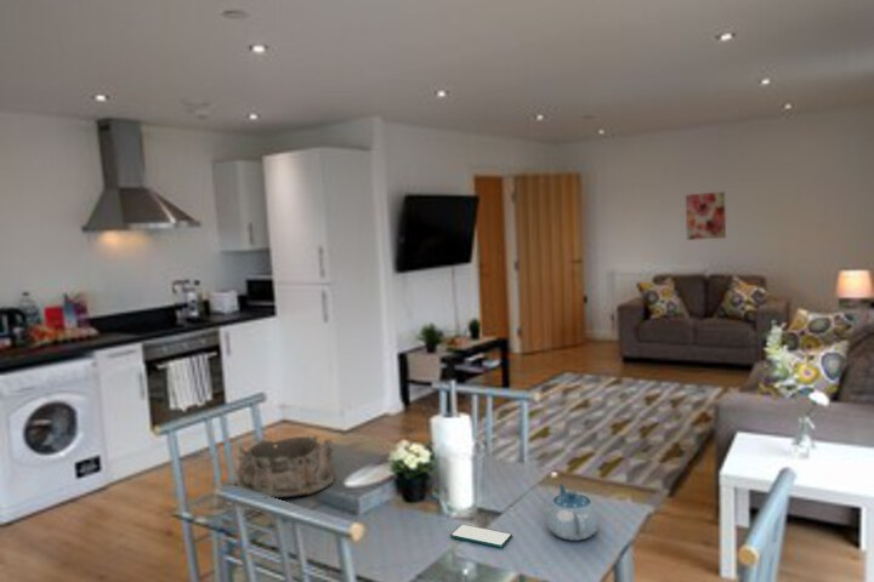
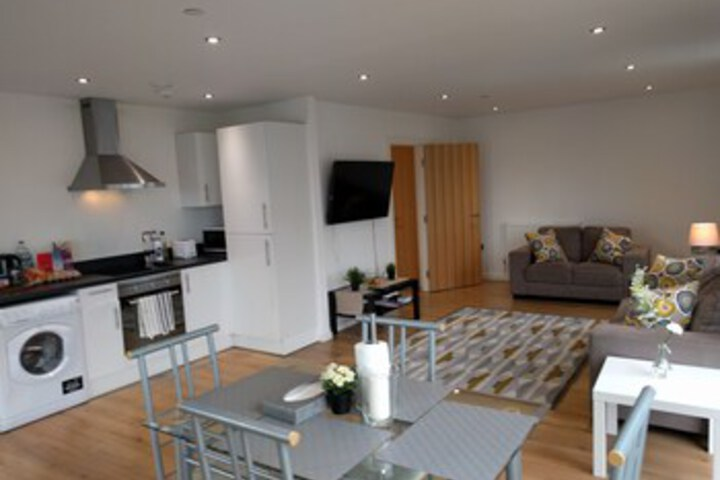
- wall art [685,190,727,241]
- chinaware [545,483,601,542]
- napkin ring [235,434,336,500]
- smartphone [449,524,513,549]
